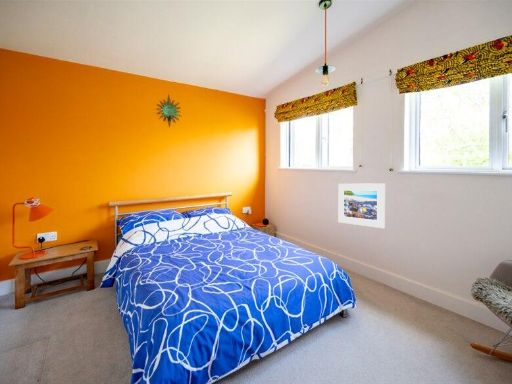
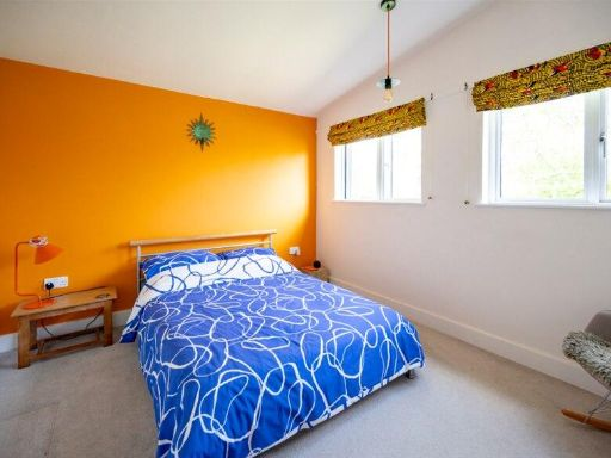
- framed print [337,182,386,229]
